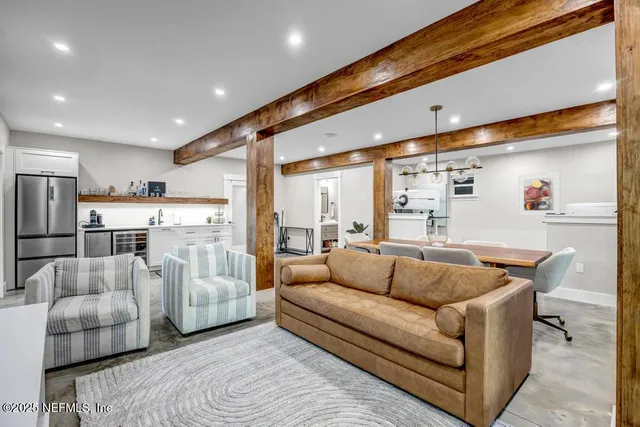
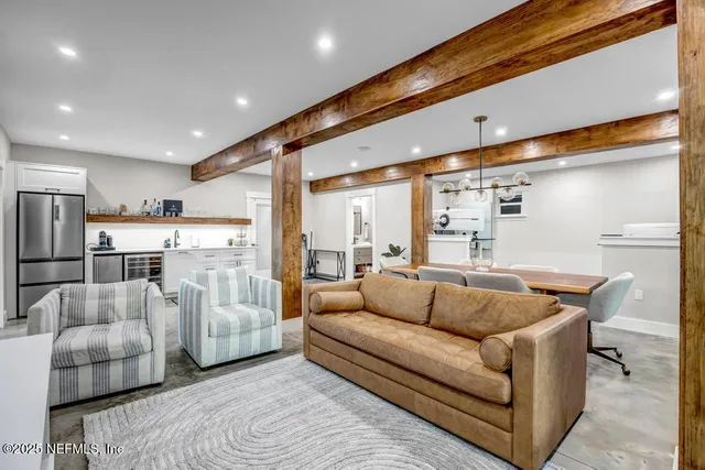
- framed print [517,170,561,216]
